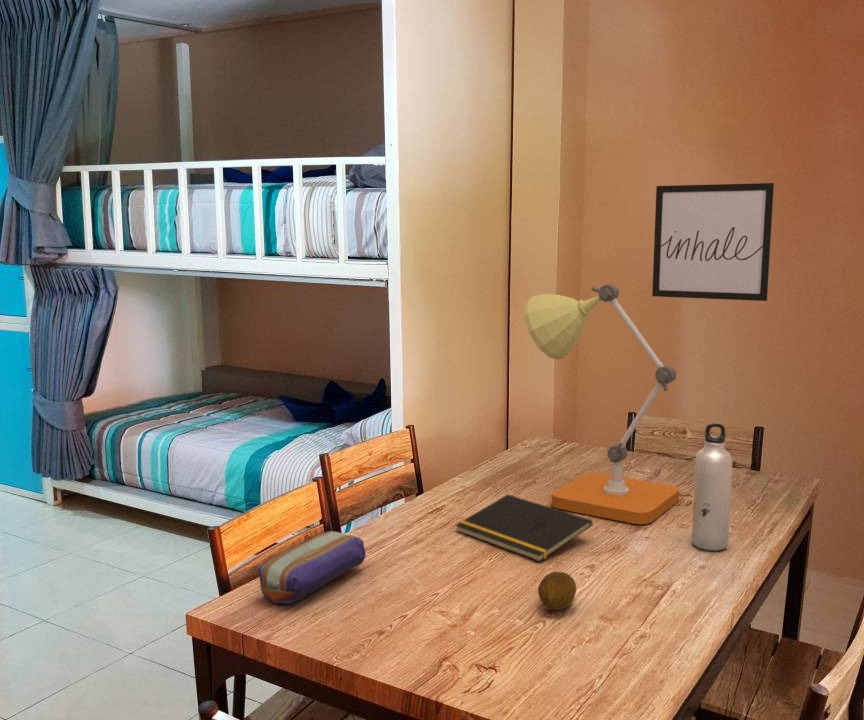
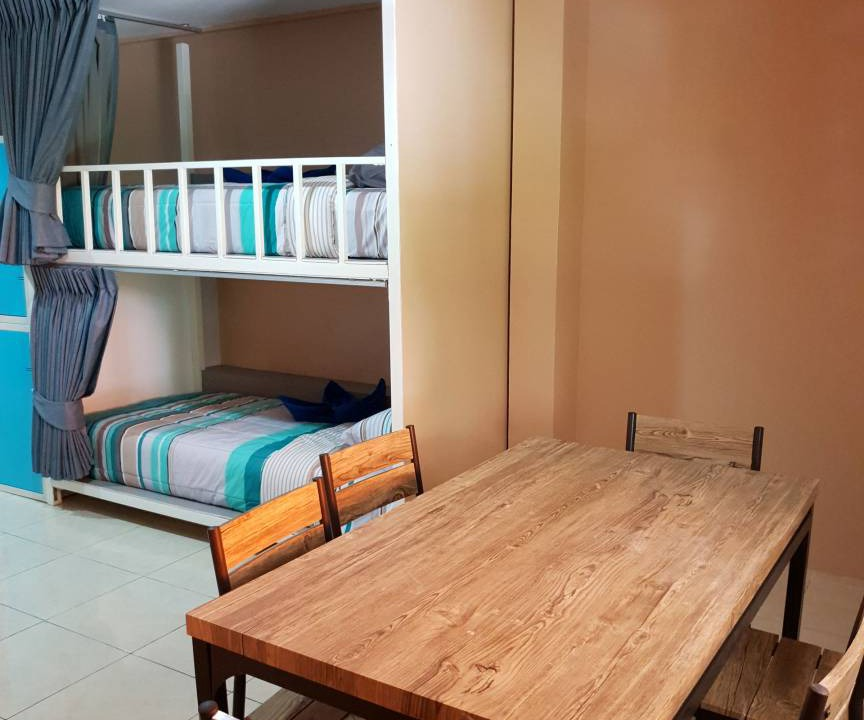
- water bottle [691,422,733,552]
- wall art [651,182,775,302]
- notepad [454,493,593,563]
- pencil case [257,530,367,605]
- desk lamp [522,283,680,525]
- fruit [537,571,577,611]
